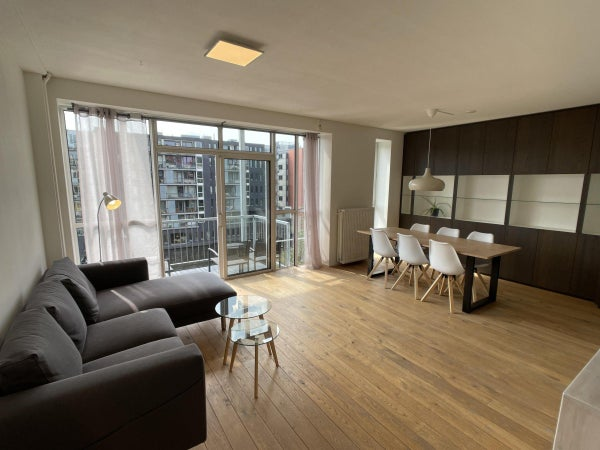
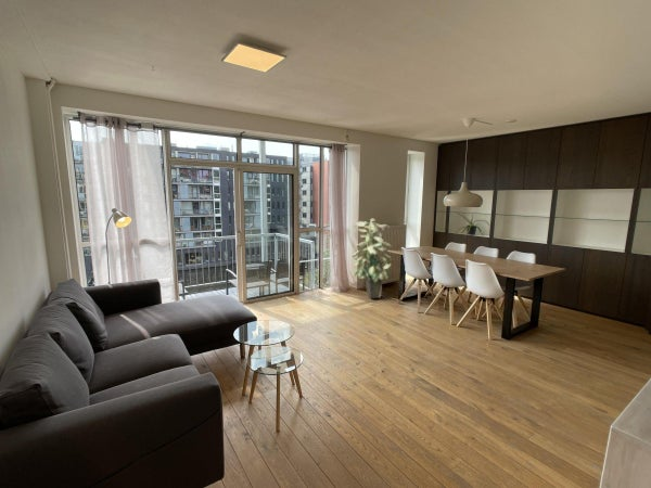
+ indoor plant [350,218,393,299]
